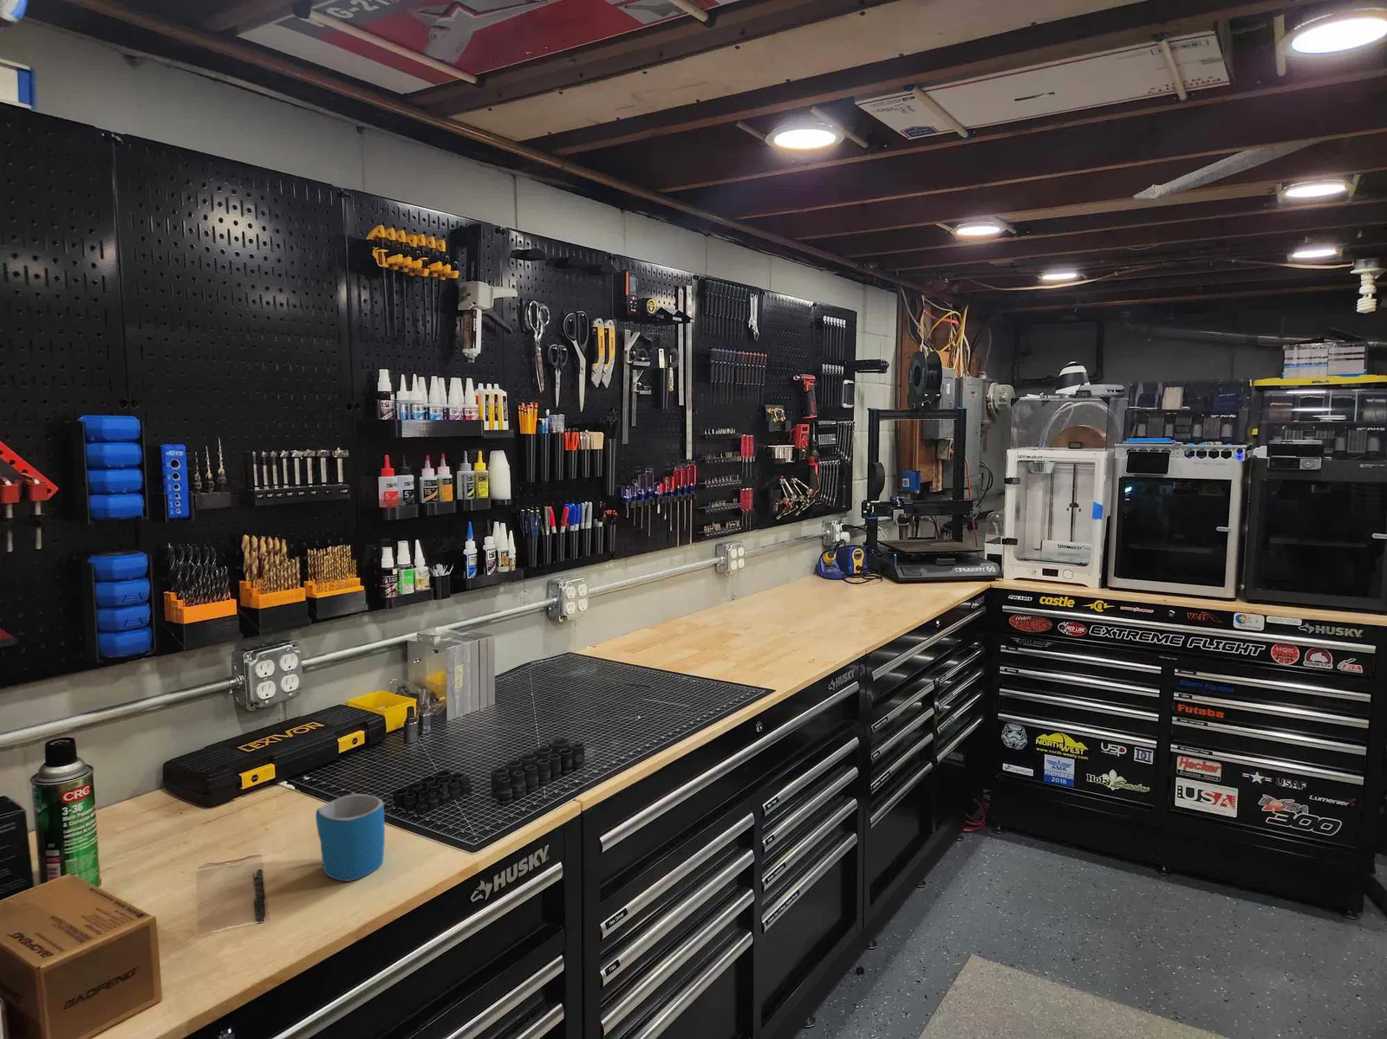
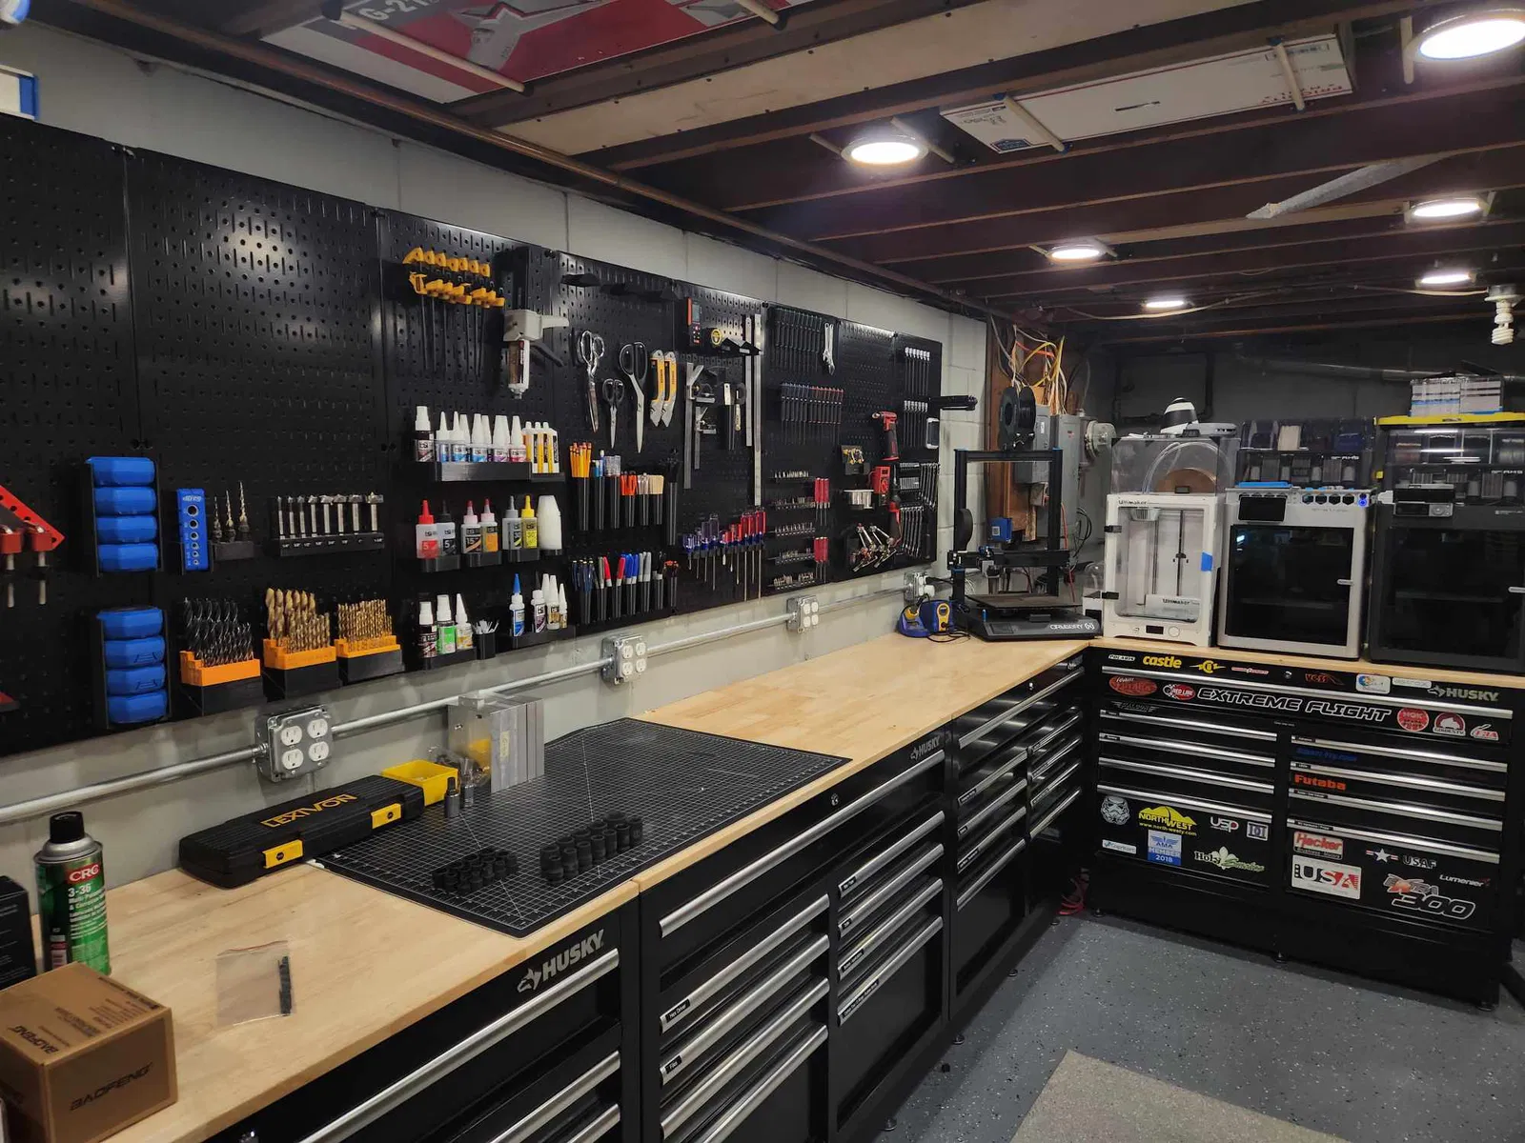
- mug [315,793,386,882]
